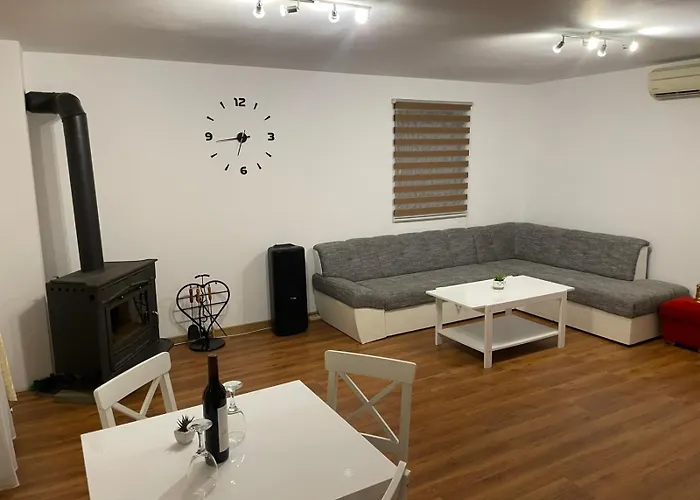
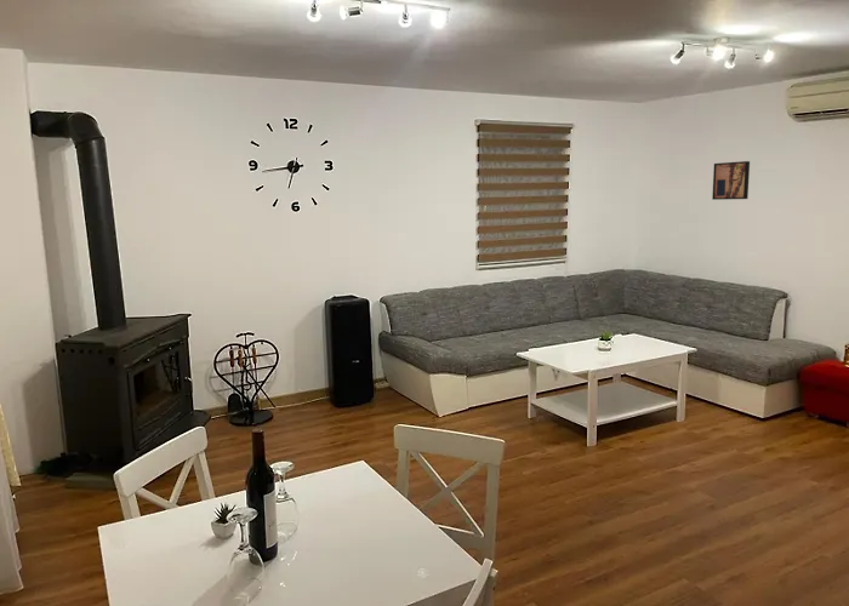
+ wall art [711,160,751,201]
